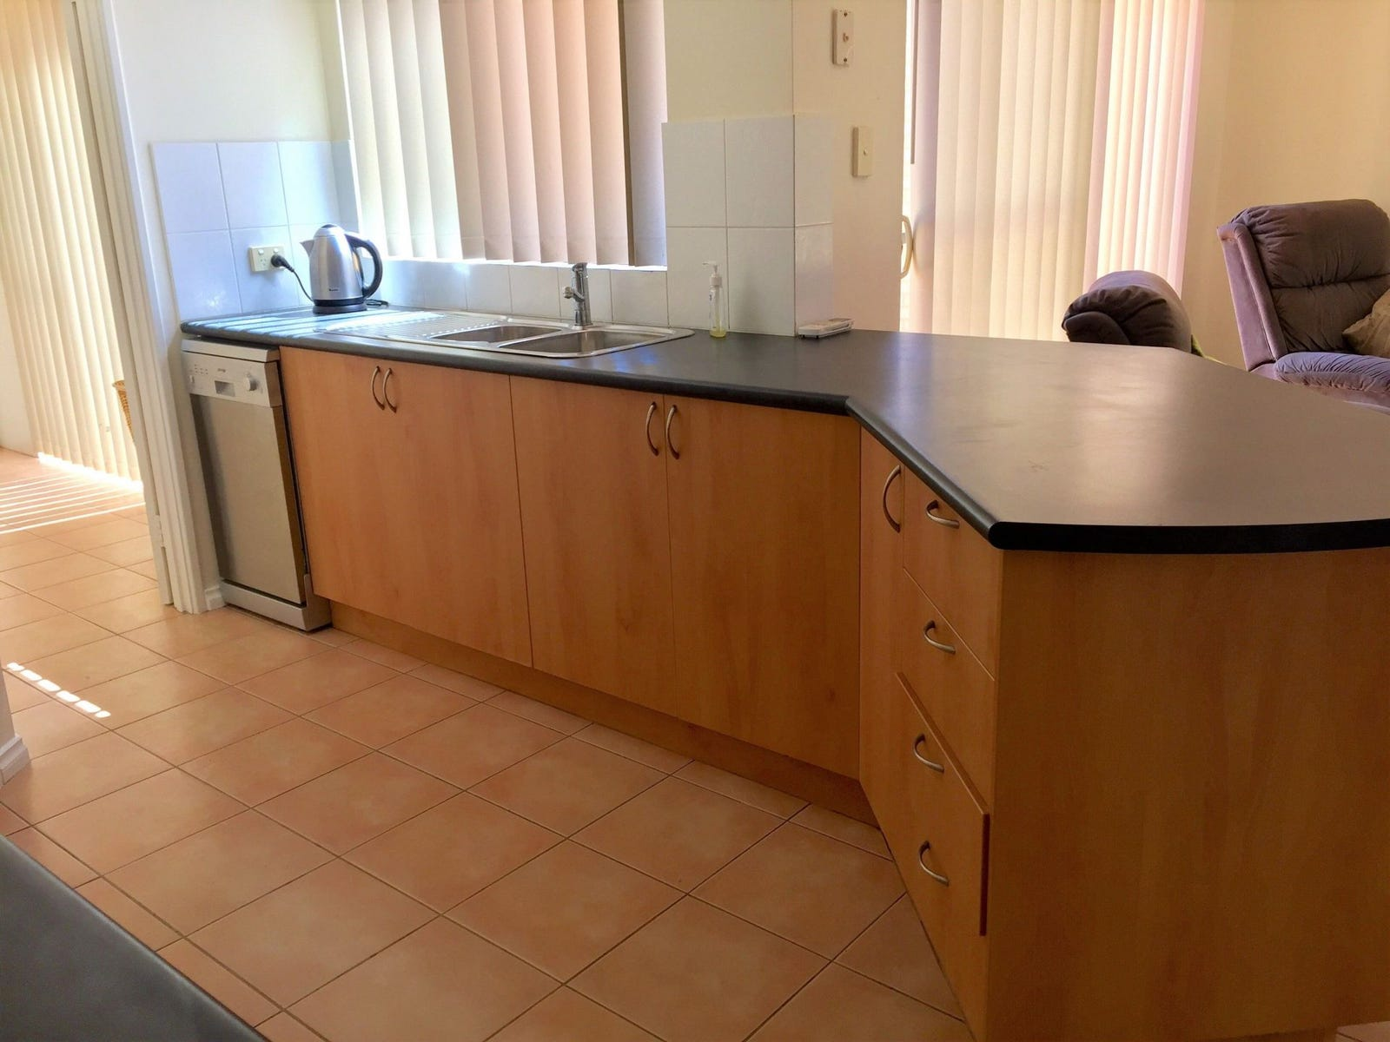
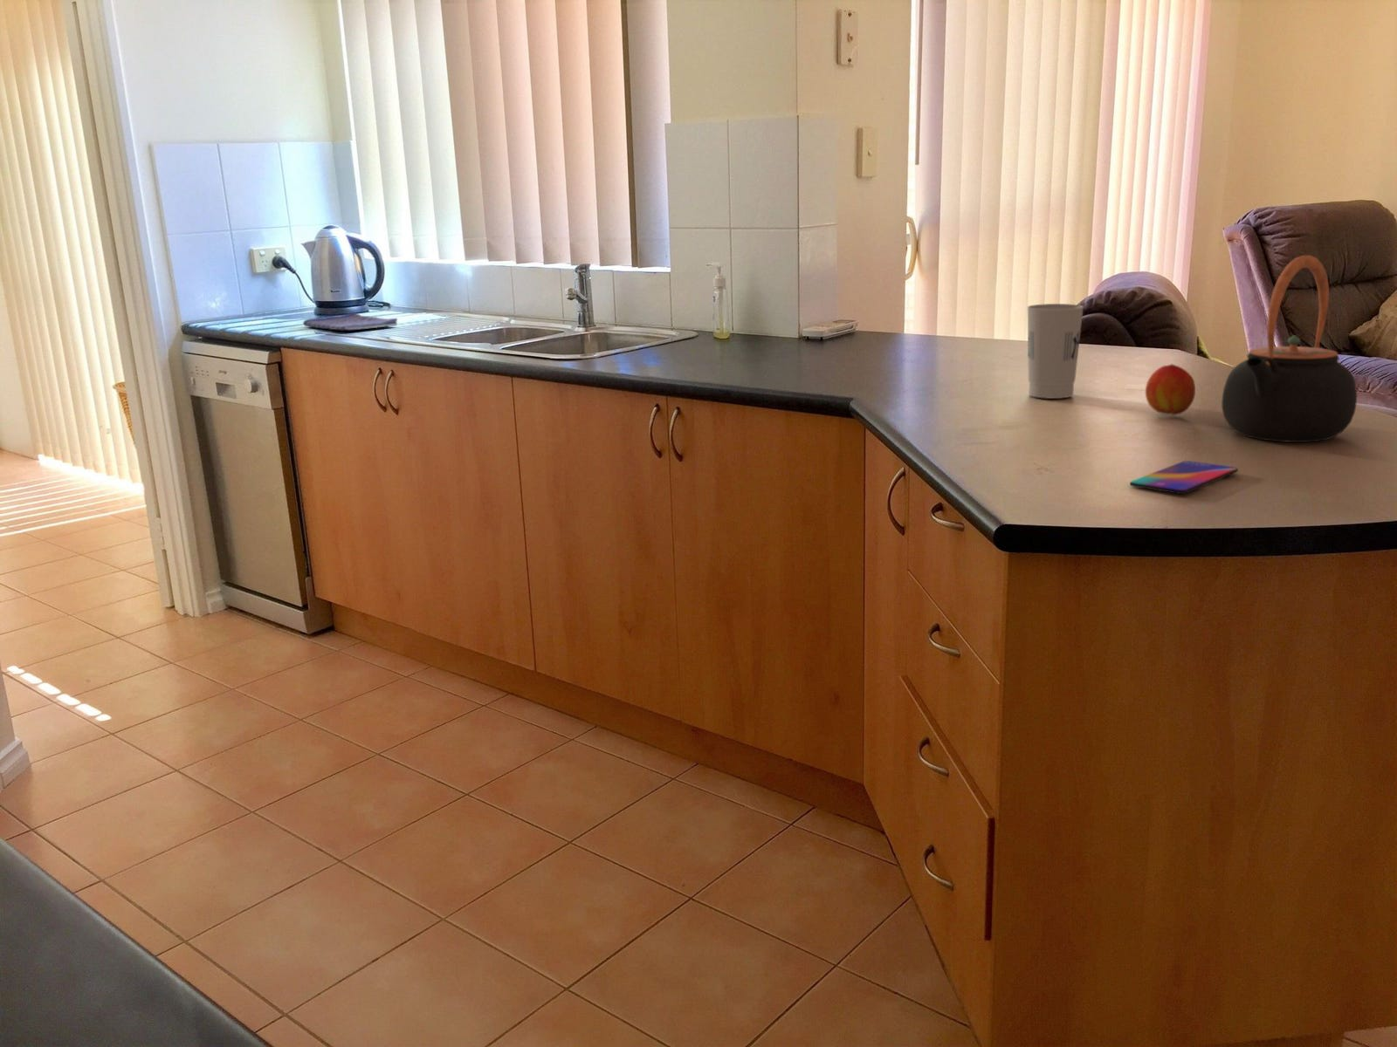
+ cup [1026,302,1085,399]
+ peach [1145,363,1196,416]
+ smartphone [1129,460,1239,495]
+ teapot [1221,255,1357,443]
+ dish towel [302,311,398,331]
